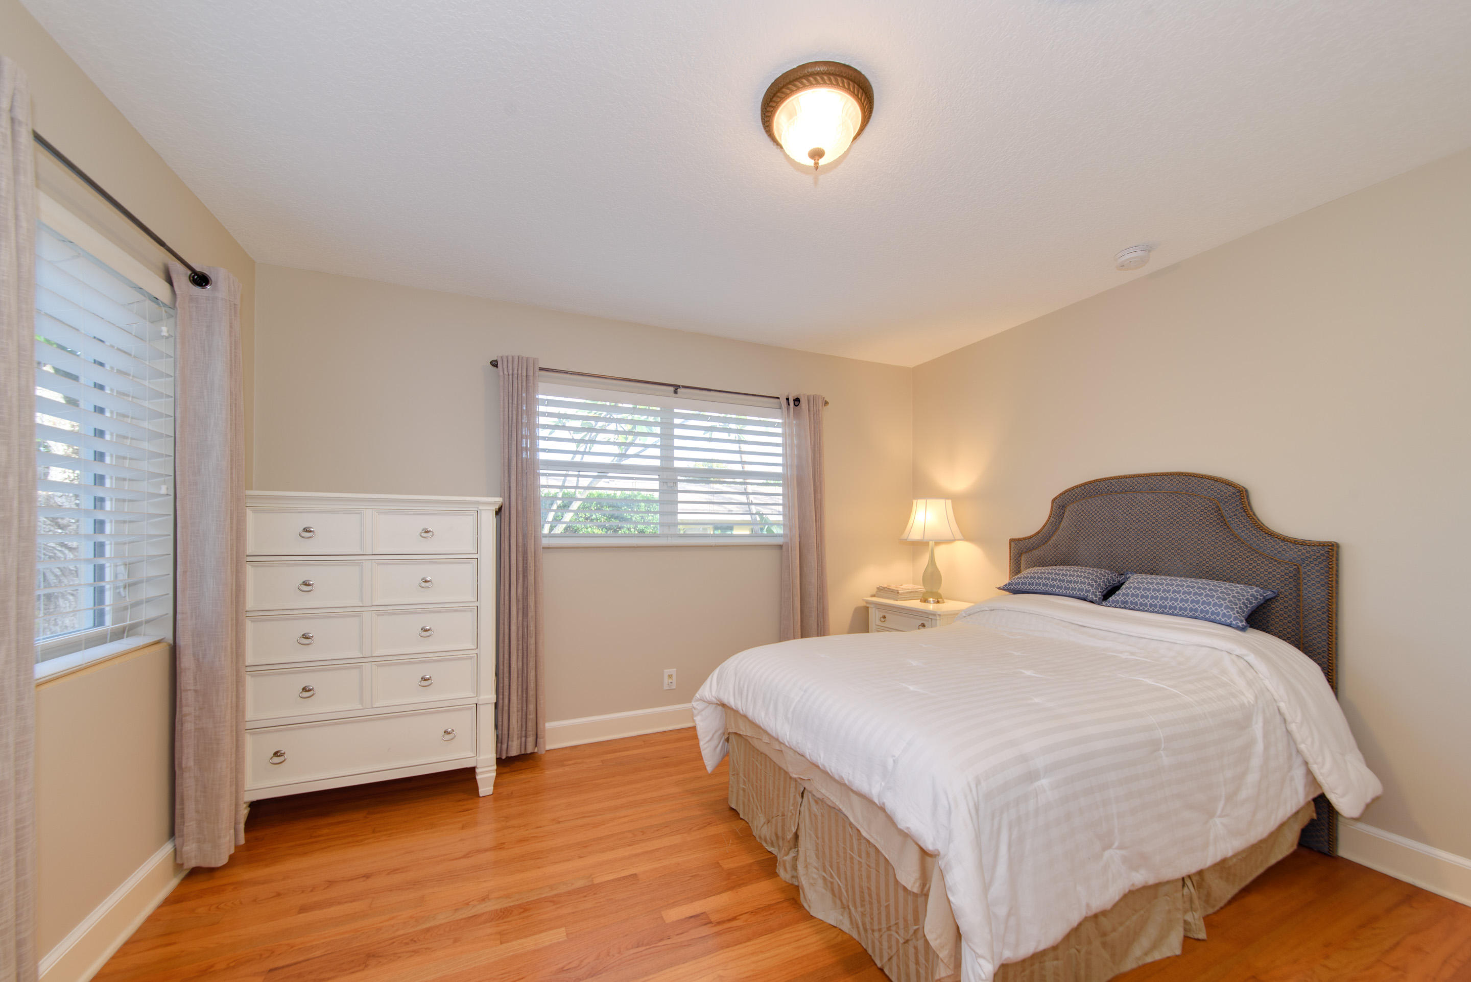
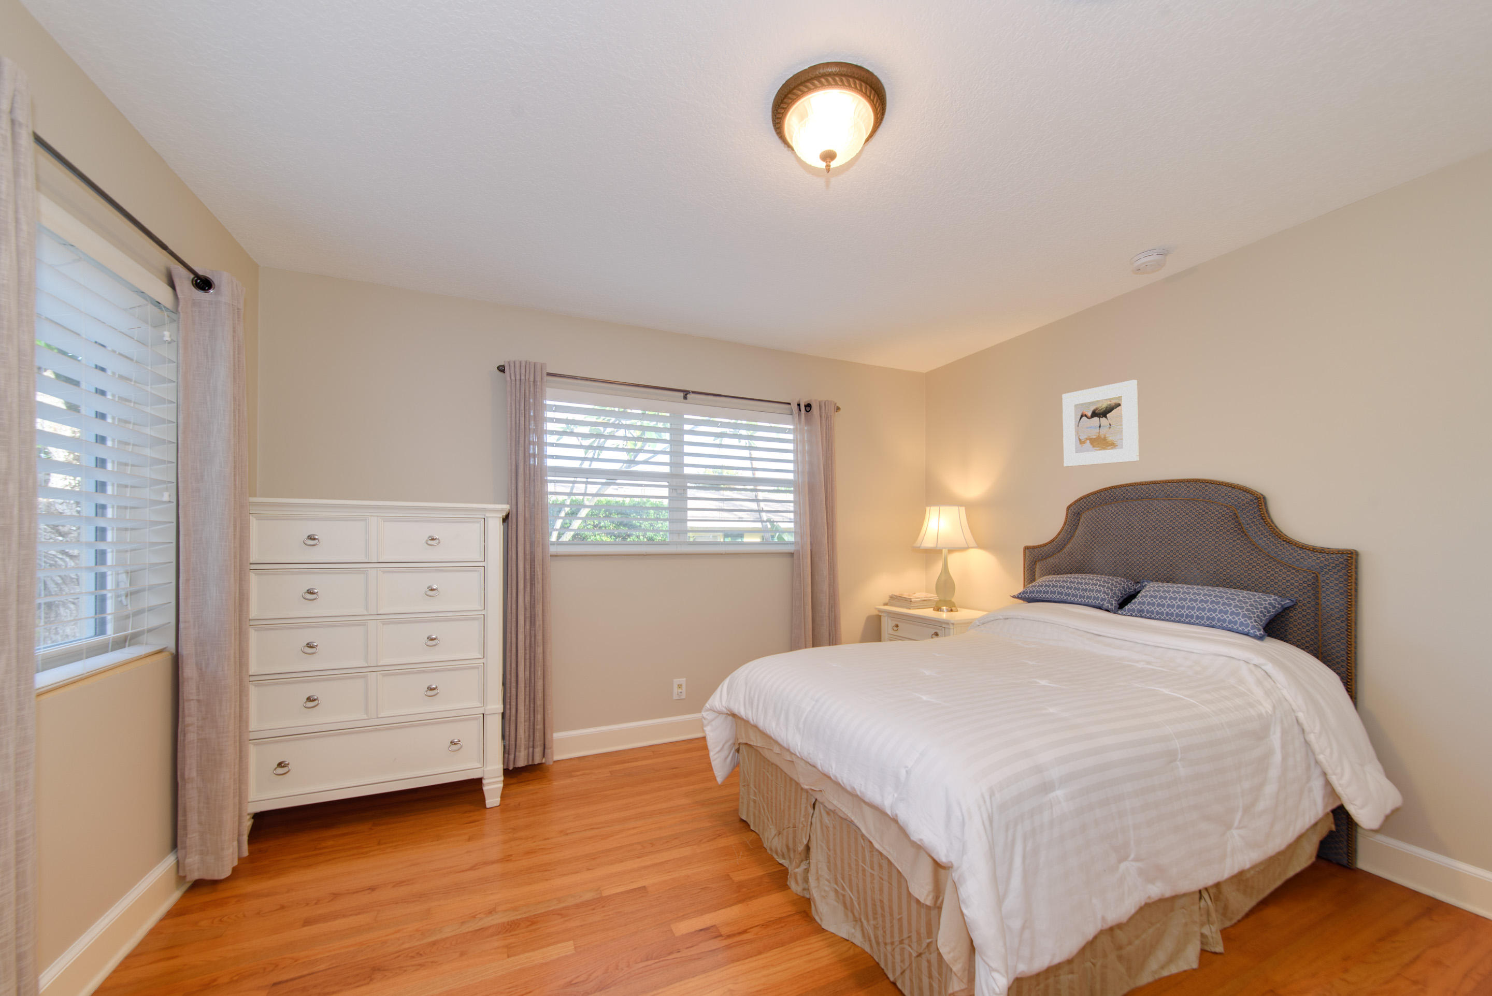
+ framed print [1062,380,1140,467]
